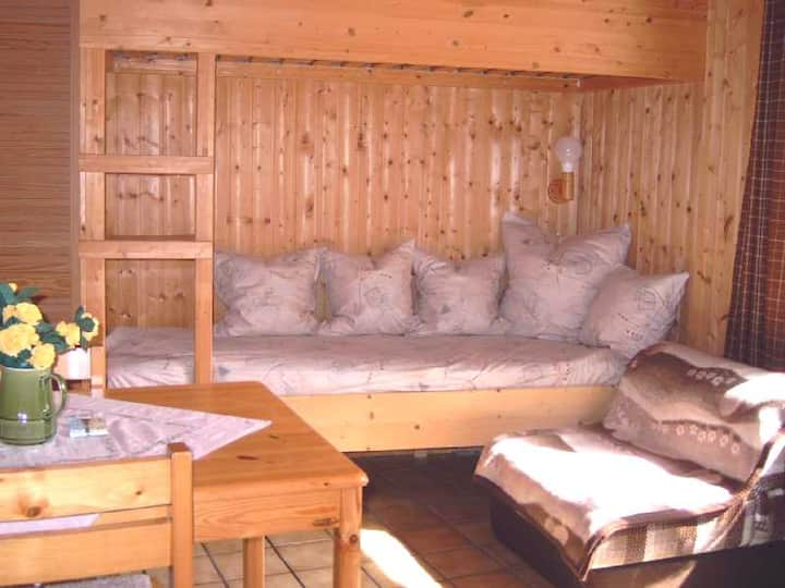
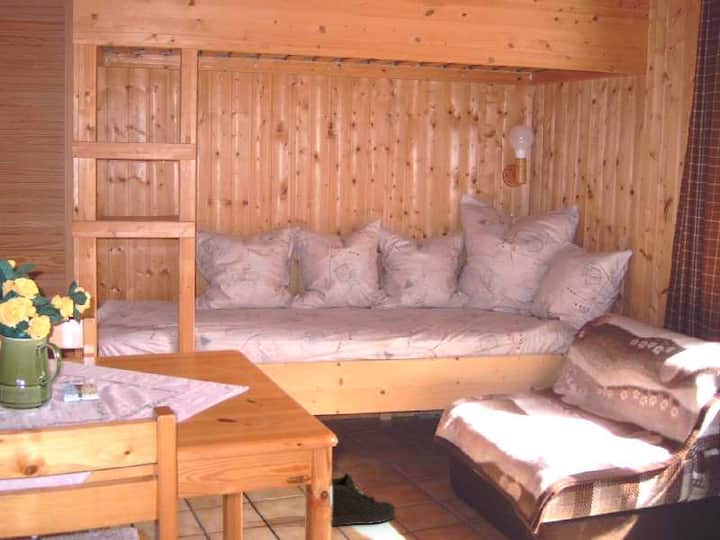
+ sneaker [330,472,396,527]
